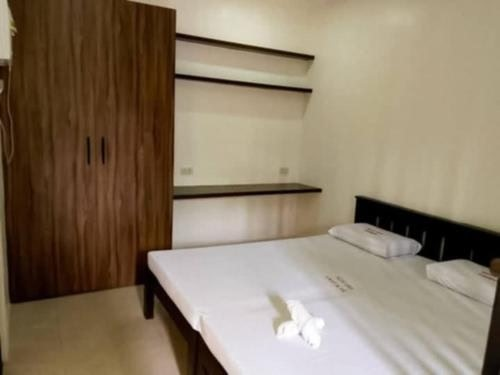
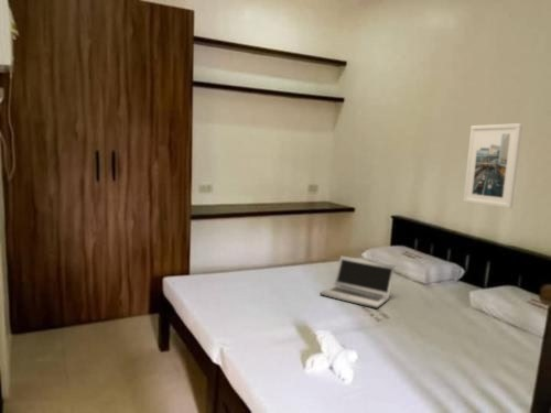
+ laptop [318,254,397,309]
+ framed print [462,122,523,209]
